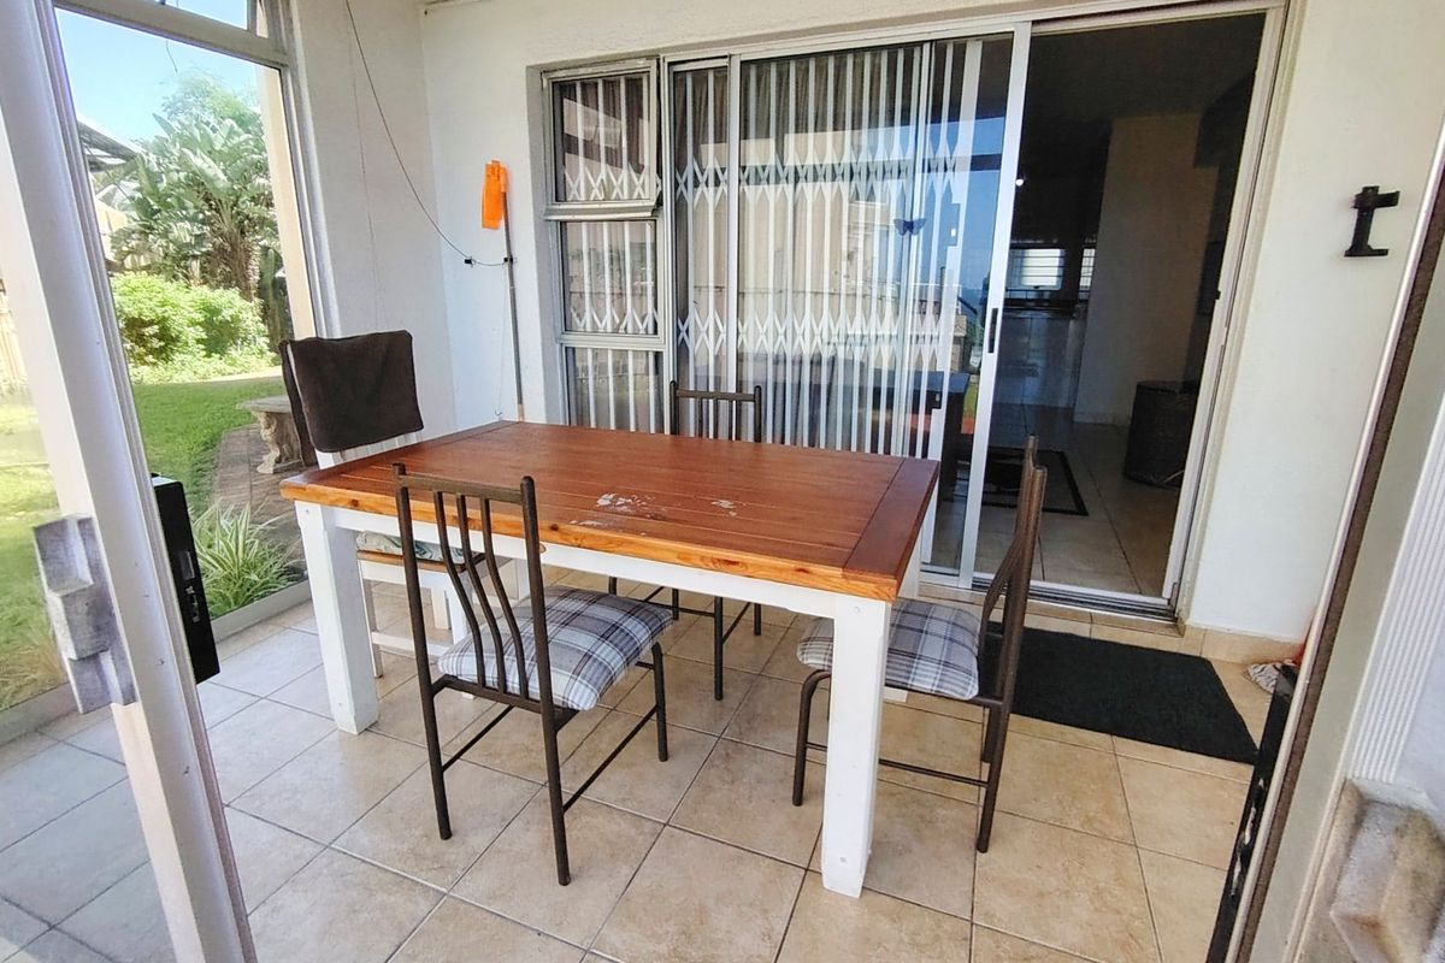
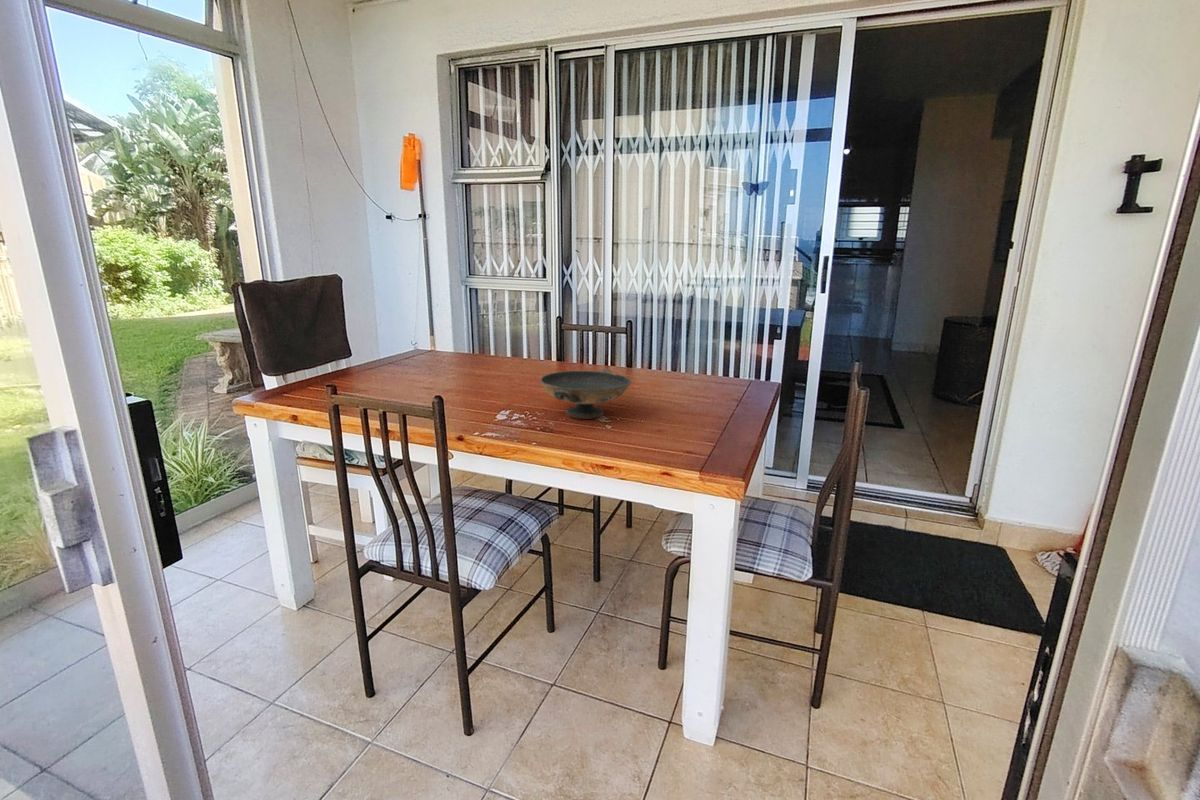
+ decorative bowl [539,368,632,420]
